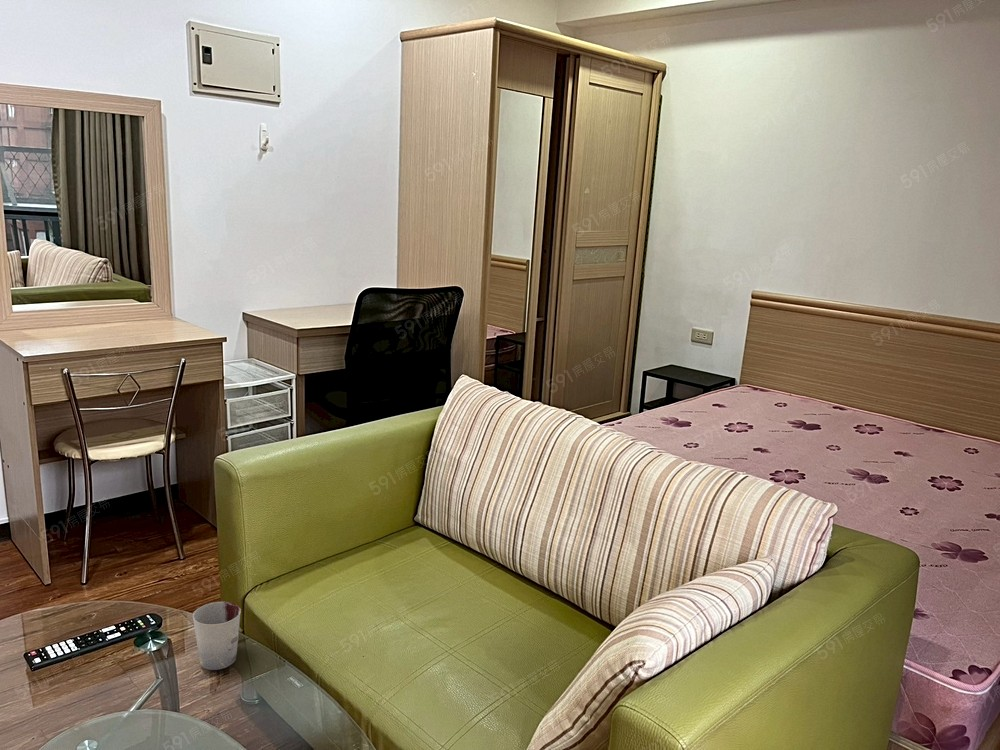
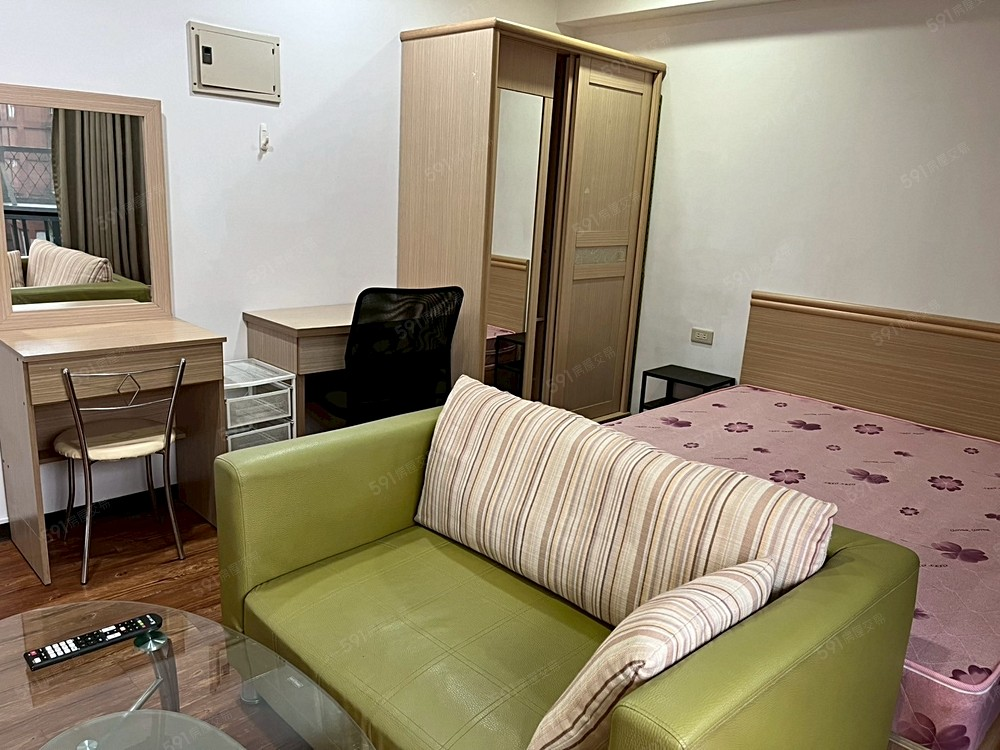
- cup [192,601,242,671]
